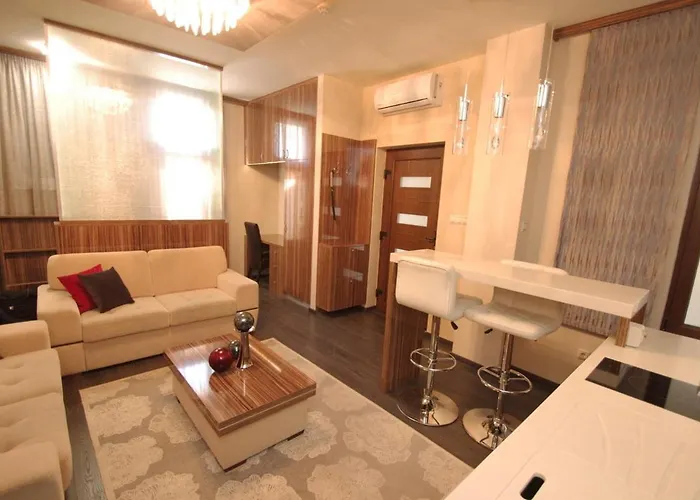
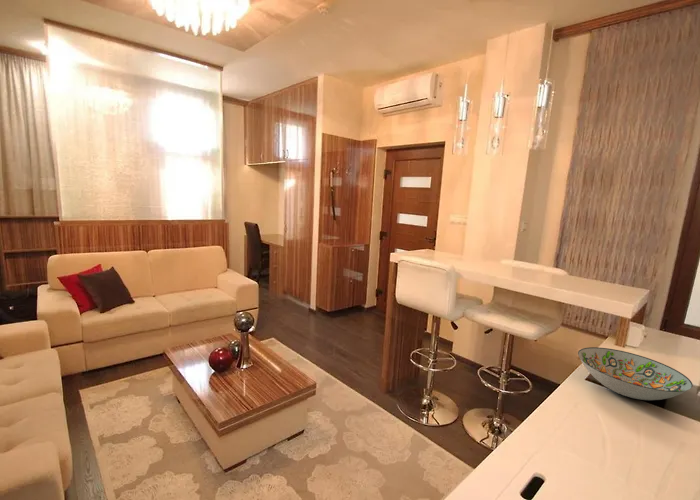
+ decorative bowl [577,346,694,401]
